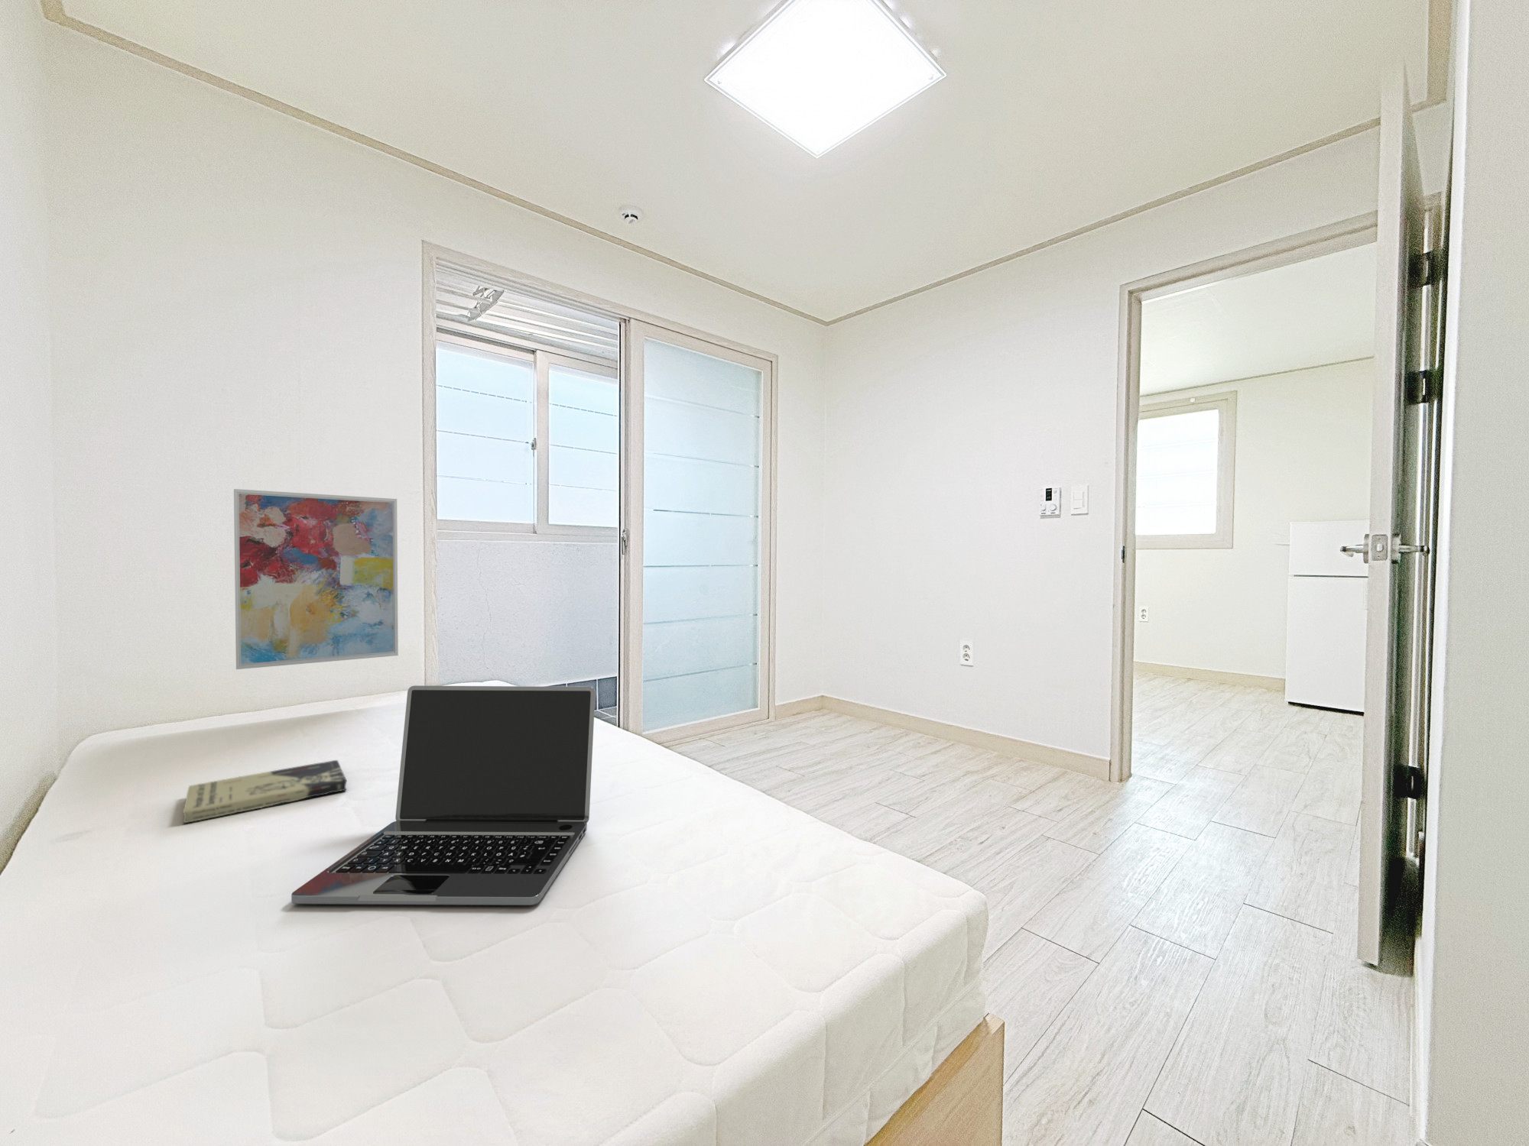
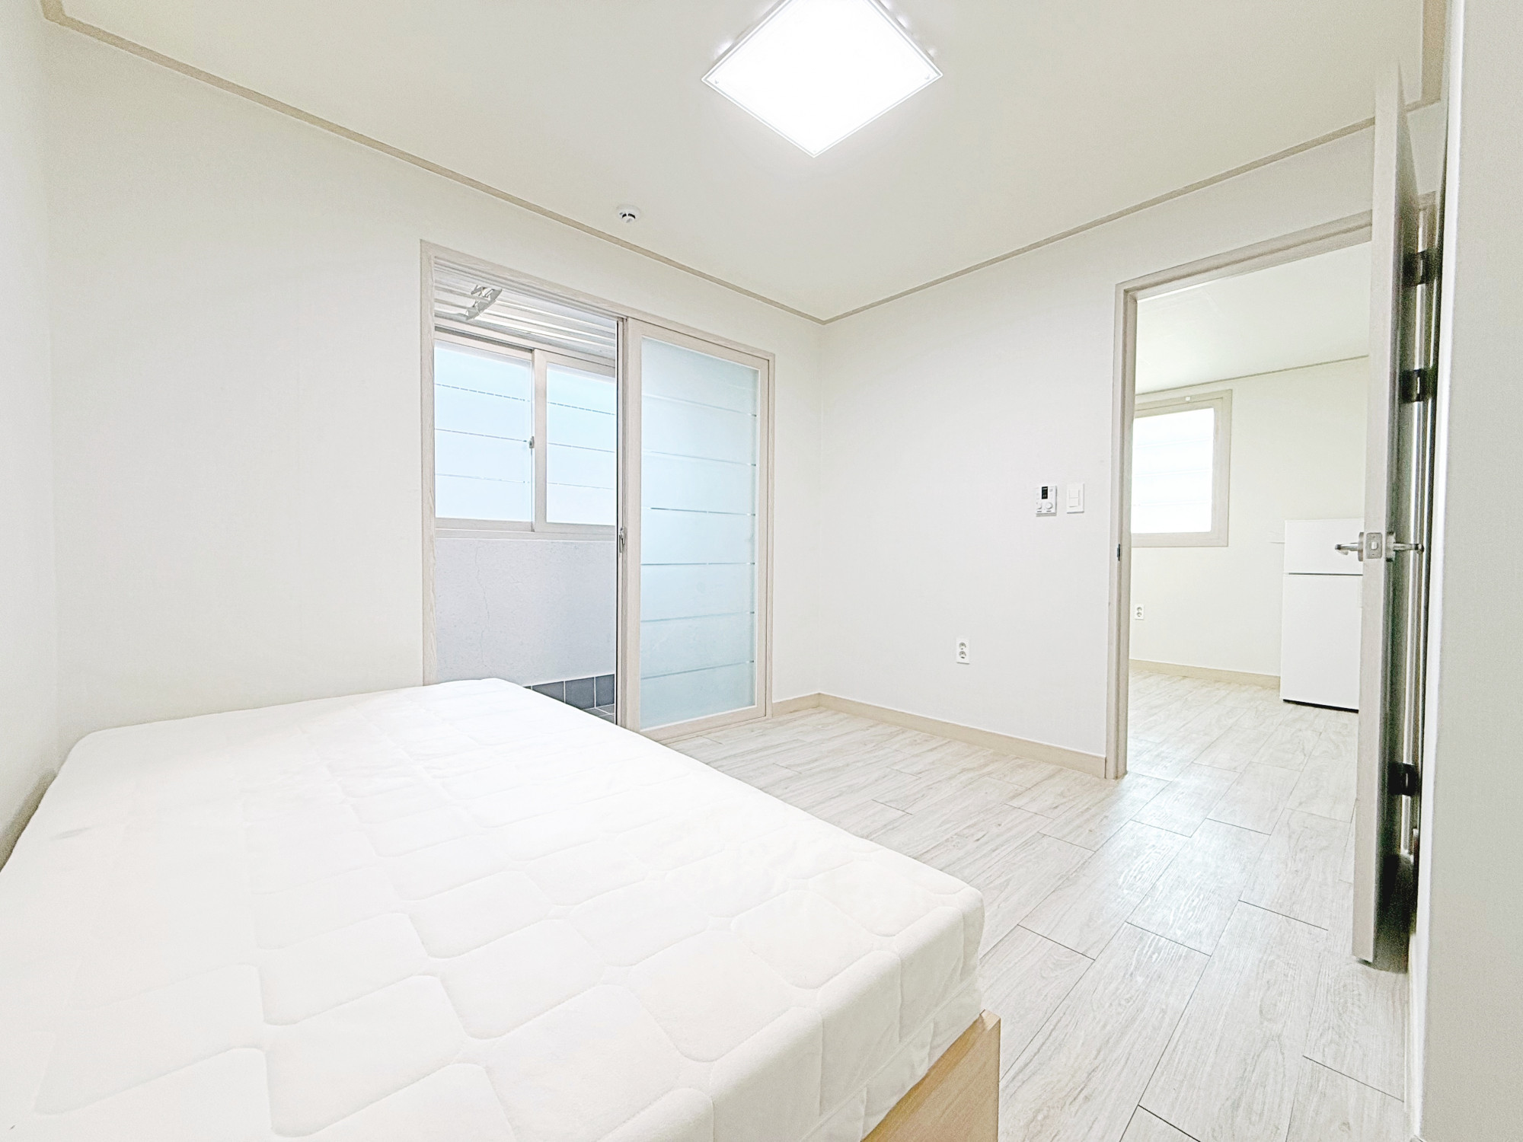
- book [182,760,348,825]
- laptop [290,685,596,906]
- wall art [234,489,399,671]
